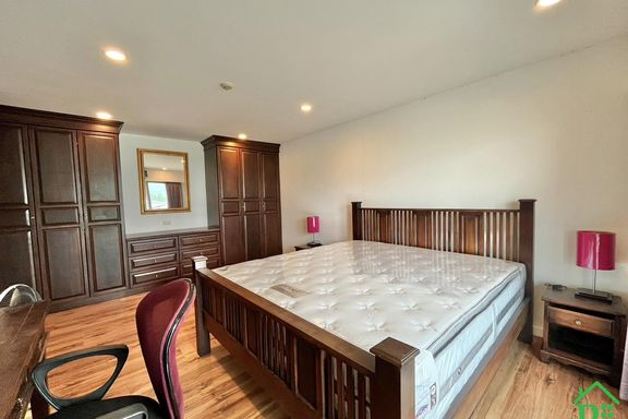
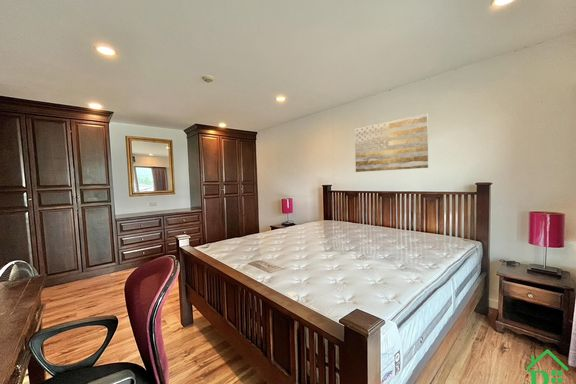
+ wall art [354,112,429,173]
